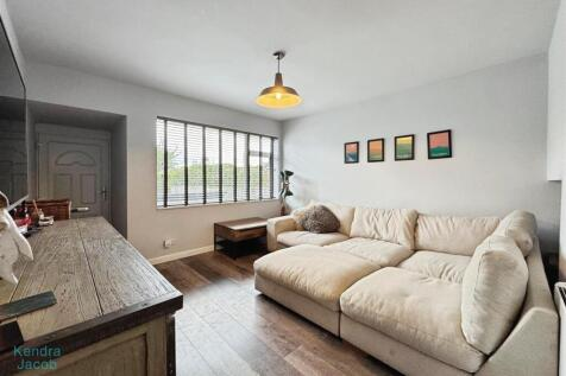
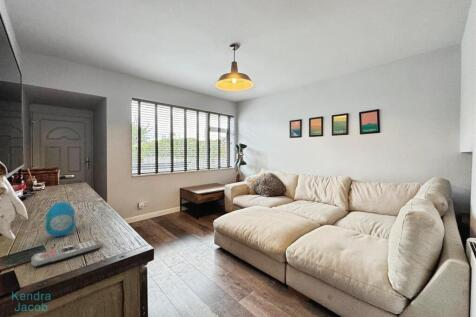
+ remote control [30,239,103,268]
+ decorative egg [43,201,78,237]
